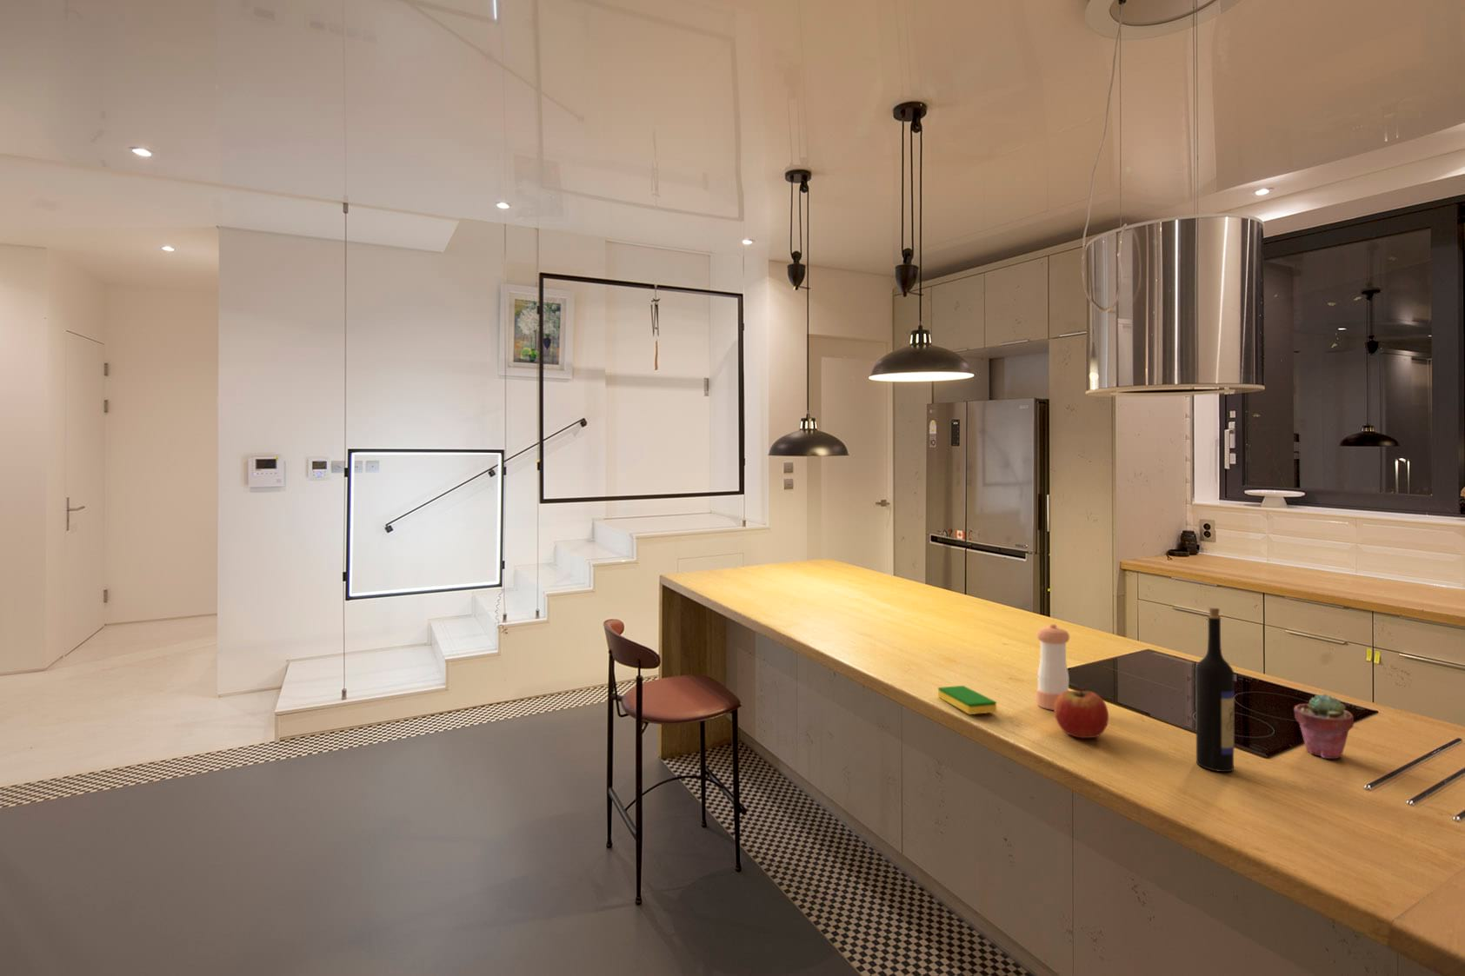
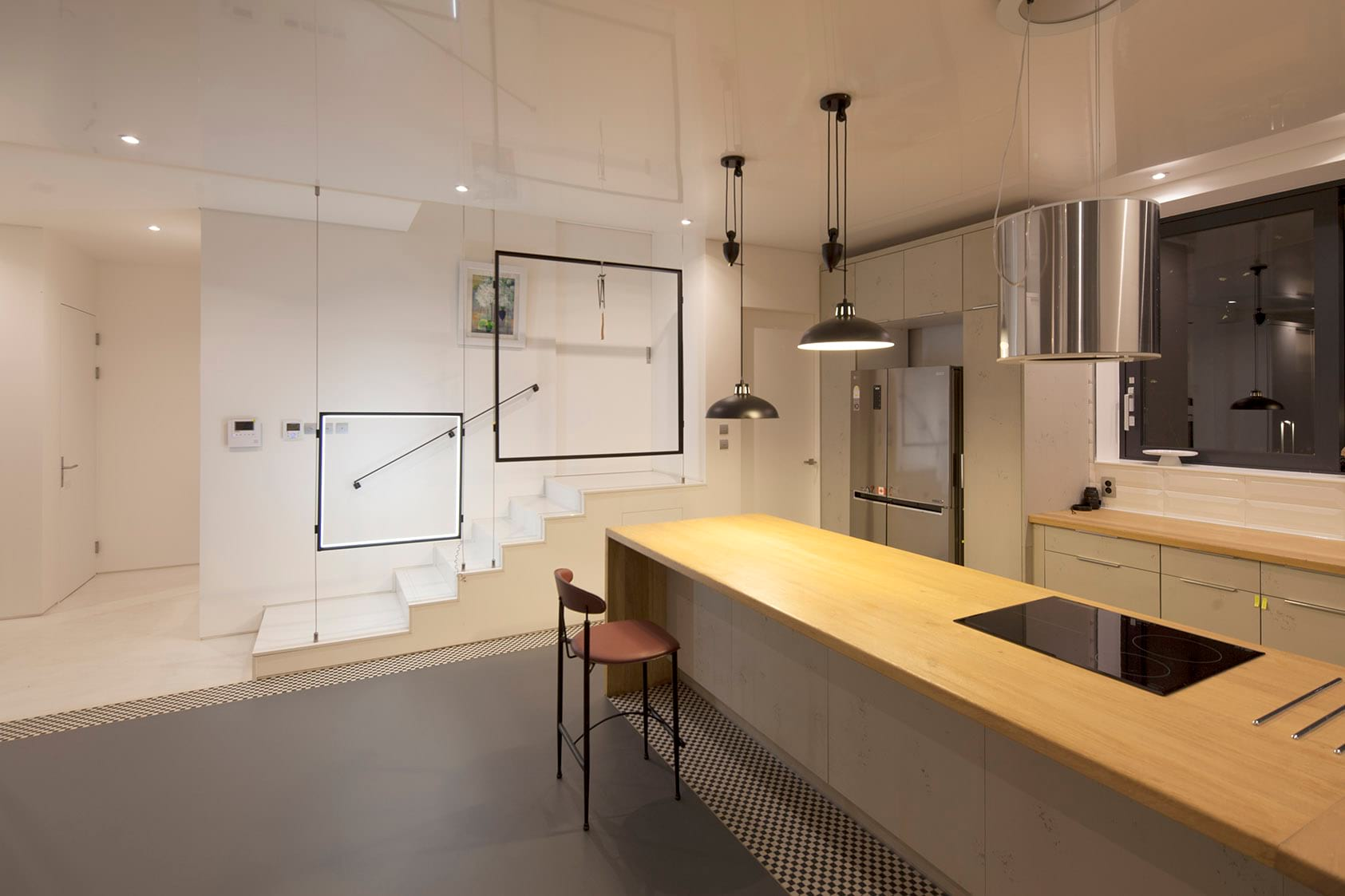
- apple [1053,686,1110,739]
- pepper shaker [1036,623,1071,711]
- dish sponge [937,685,998,716]
- potted succulent [1293,693,1355,759]
- wine bottle [1195,607,1235,772]
